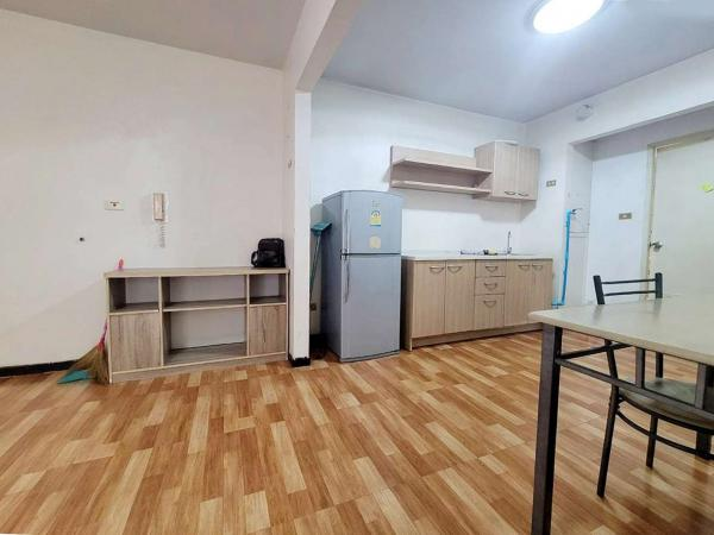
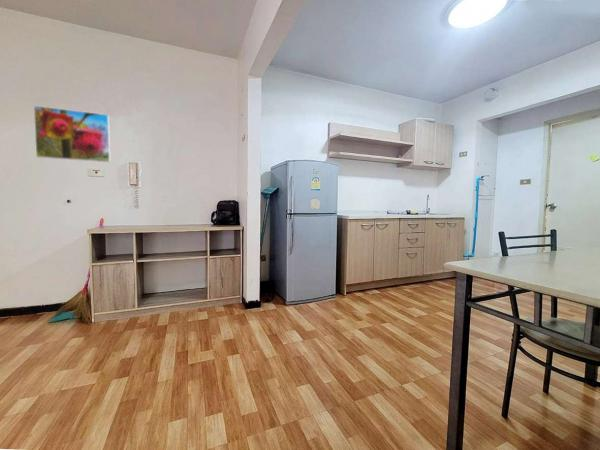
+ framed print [33,105,112,163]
